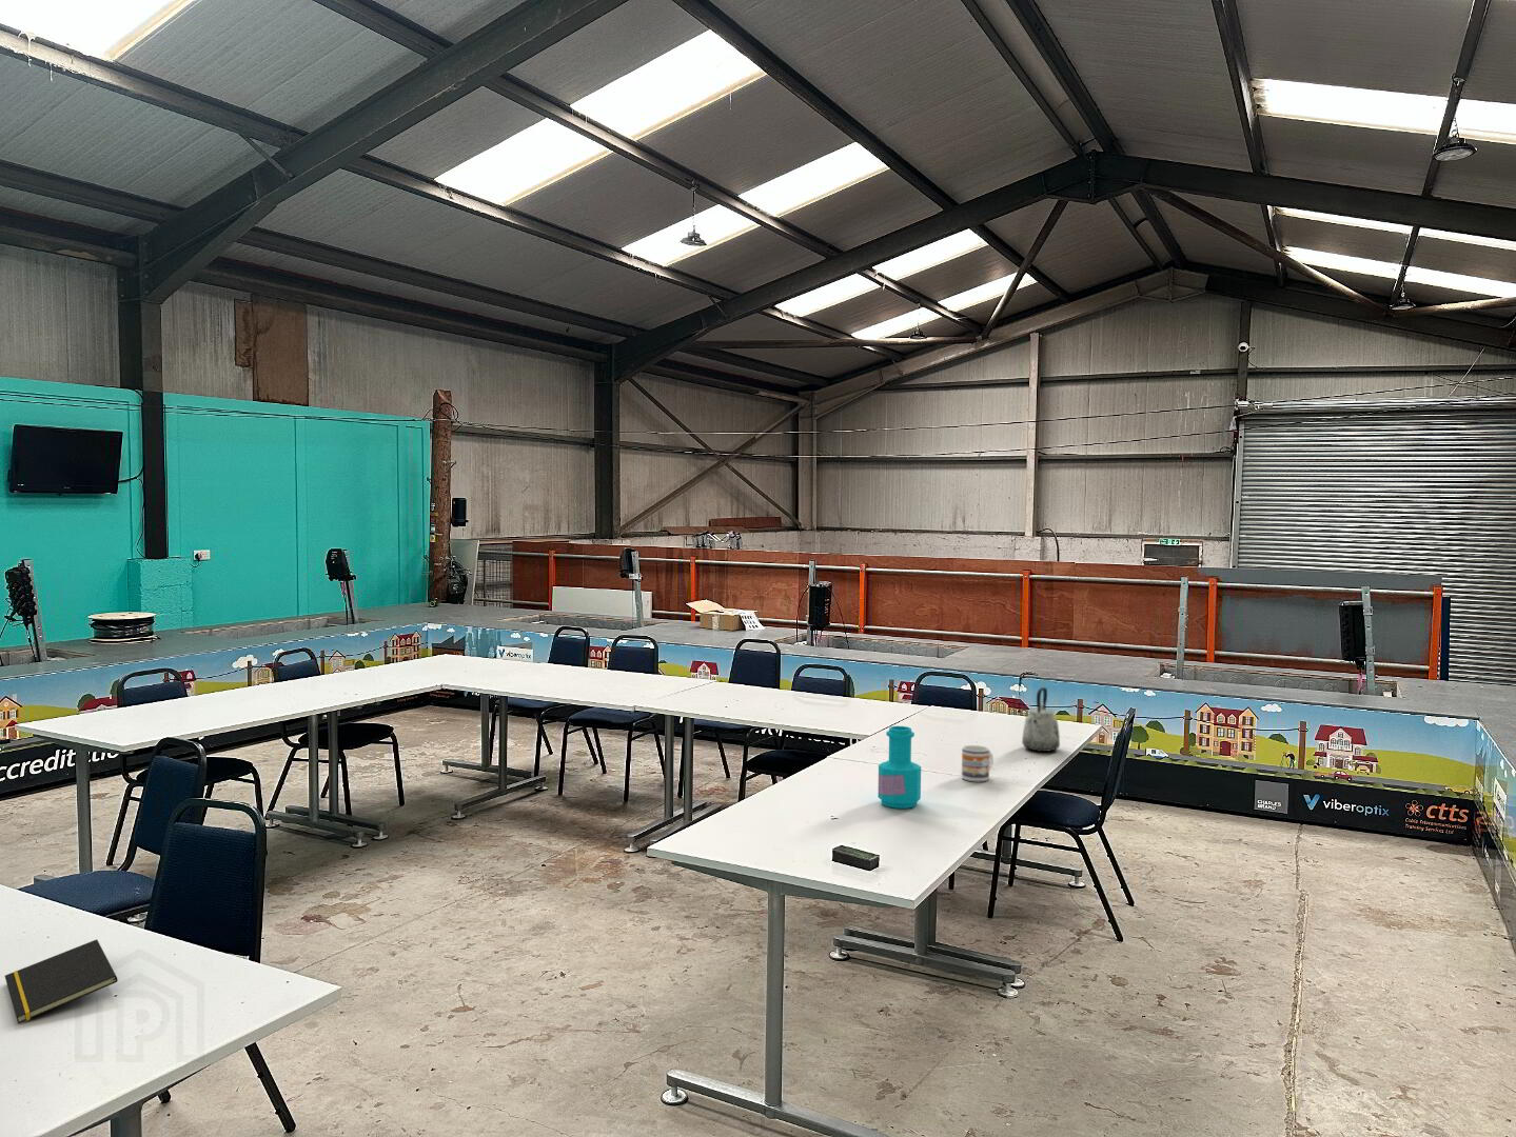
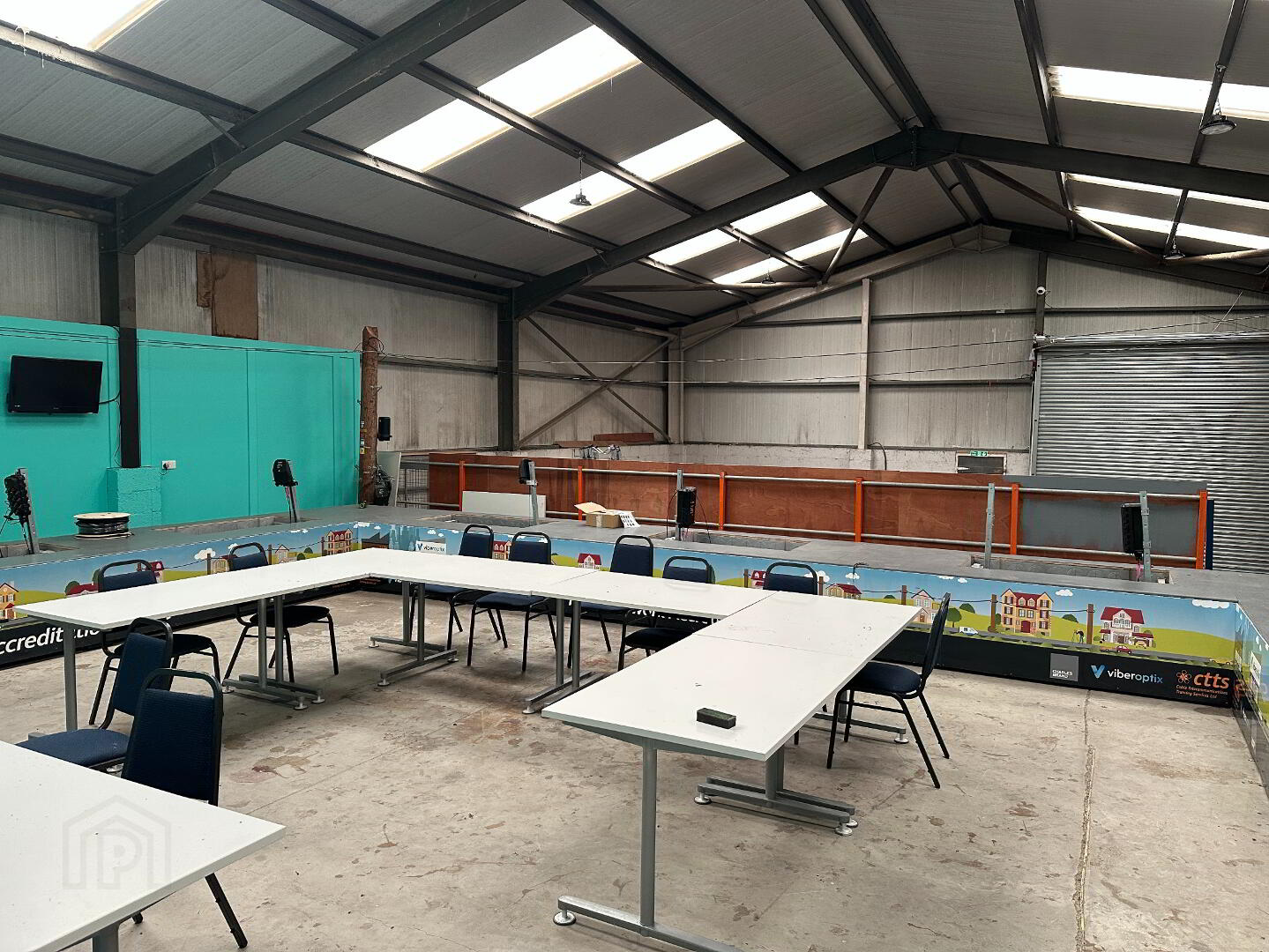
- kettle [1021,687,1061,752]
- mug [960,744,994,782]
- bottle [878,725,922,810]
- notepad [5,938,119,1025]
